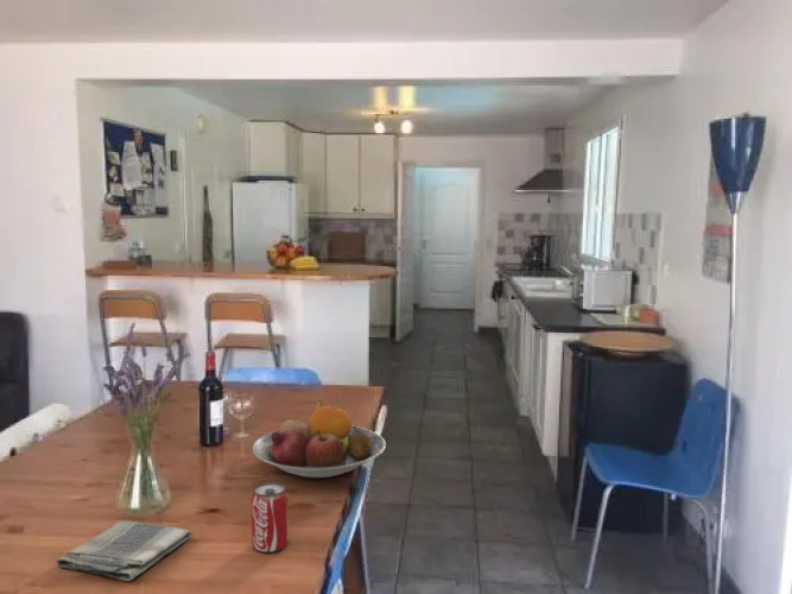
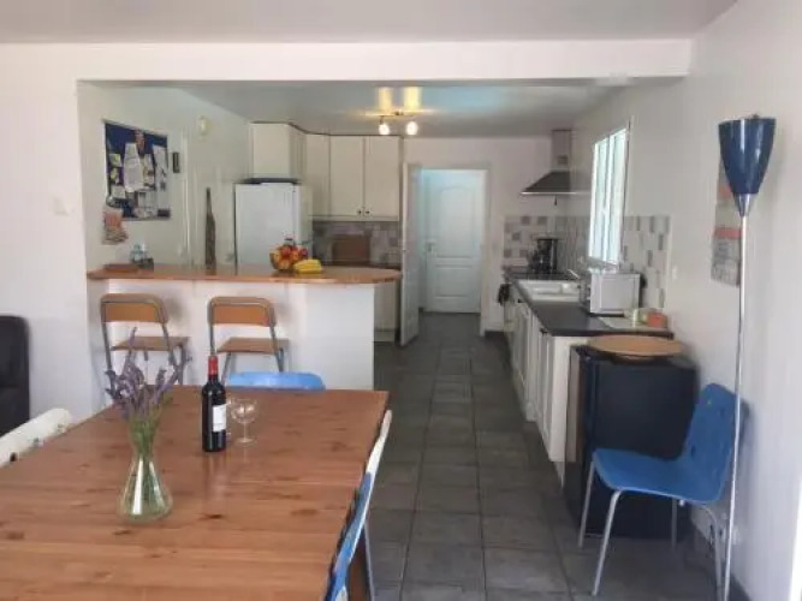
- dish towel [55,519,194,582]
- fruit bowl [252,399,387,479]
- beverage can [251,481,289,554]
